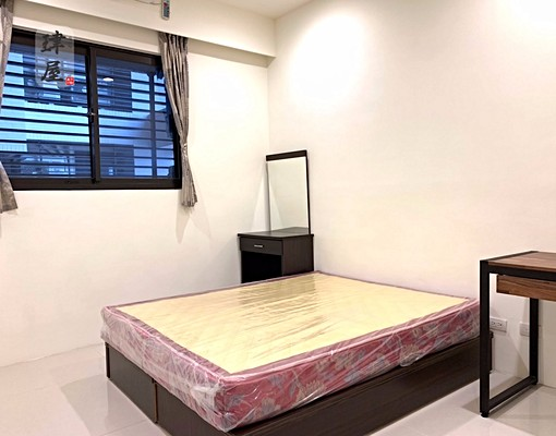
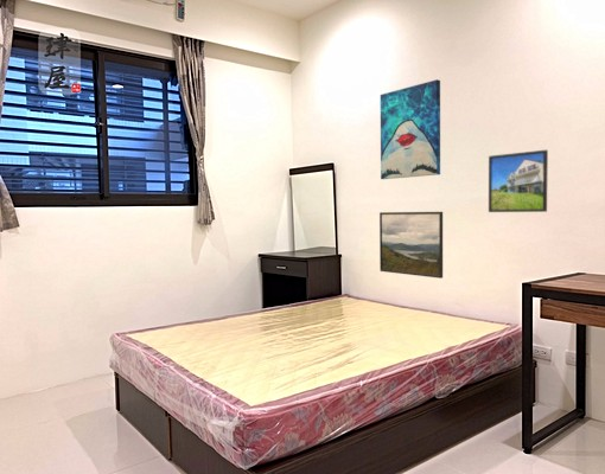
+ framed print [488,149,549,213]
+ wall art [380,78,441,180]
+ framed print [378,211,444,280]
